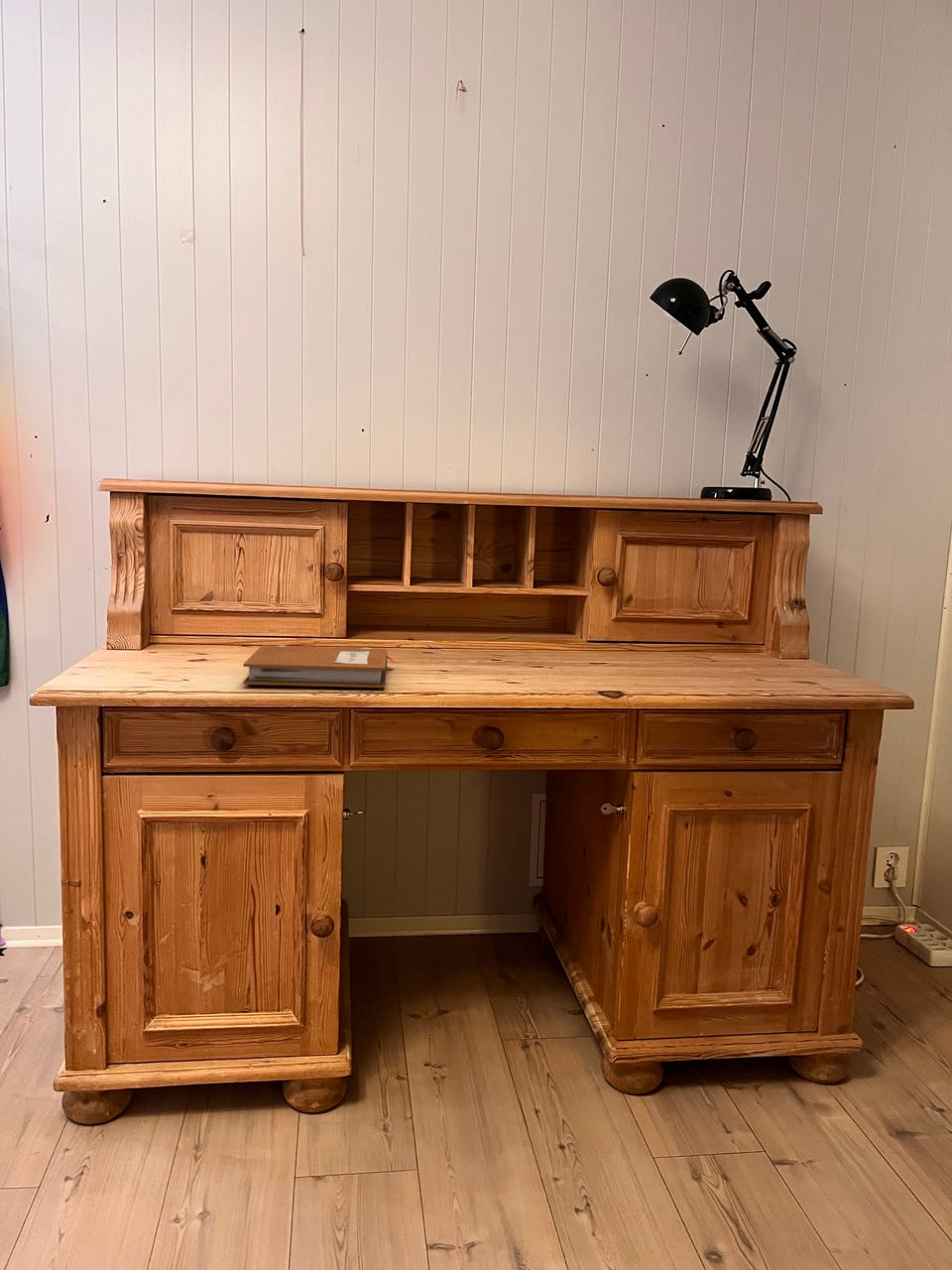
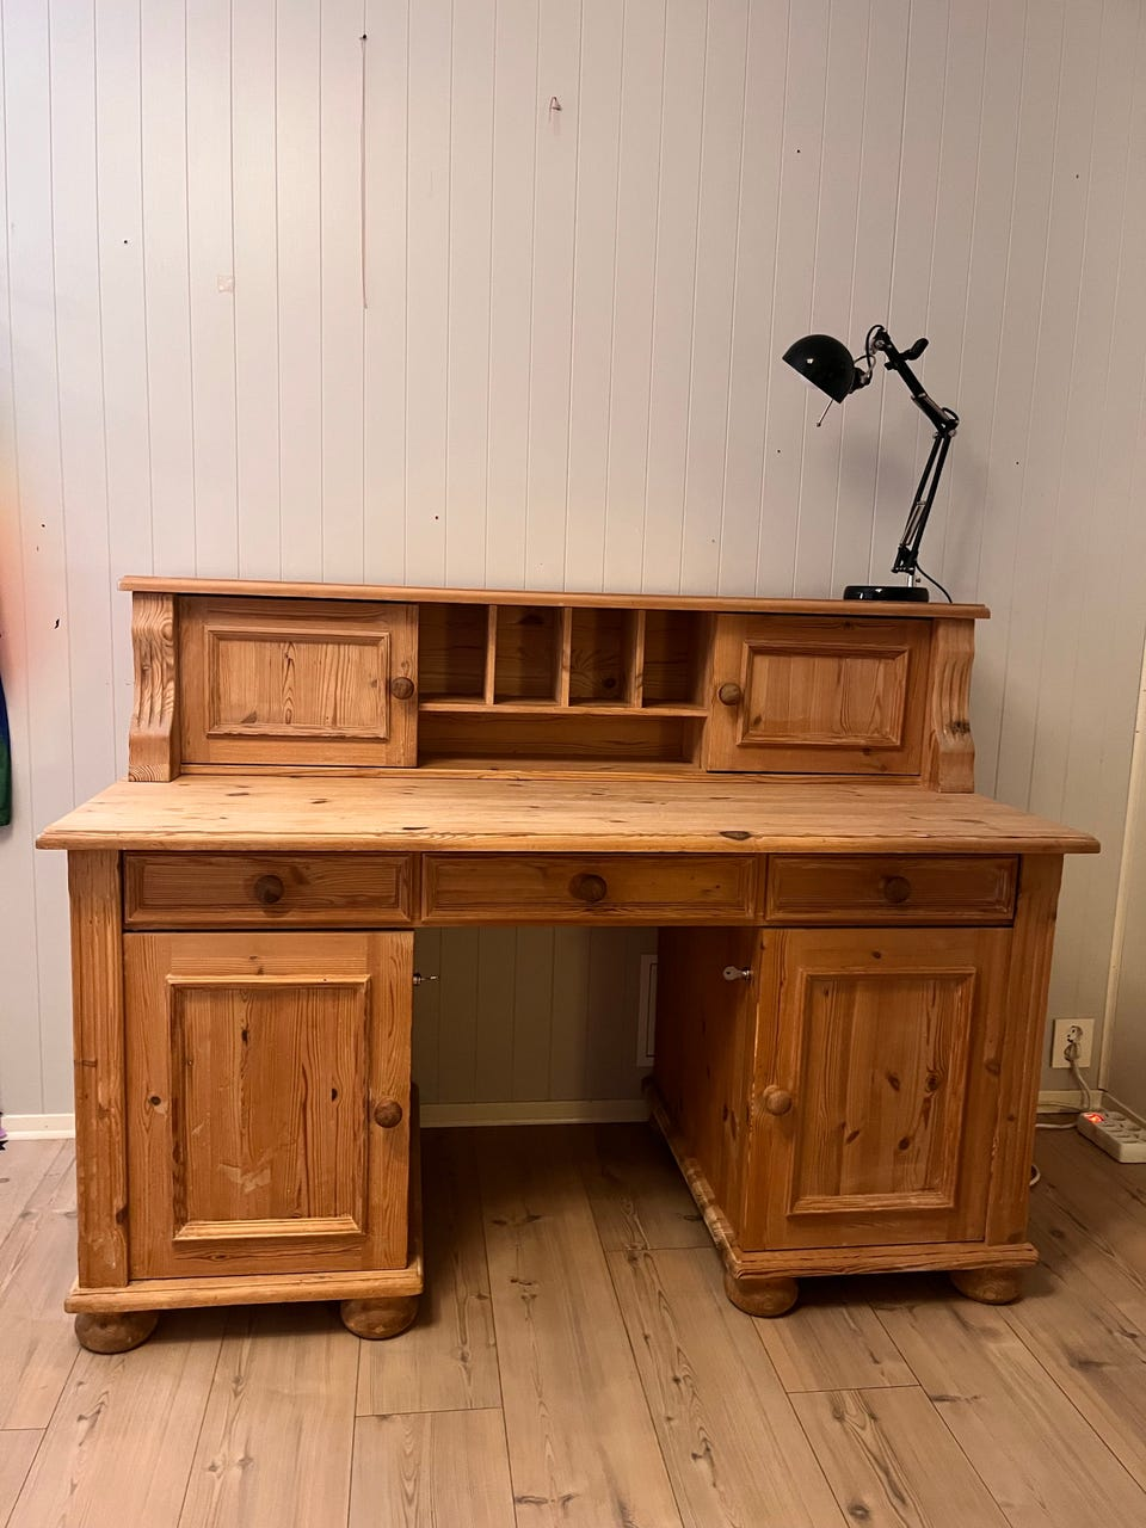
- notebook [242,644,395,689]
